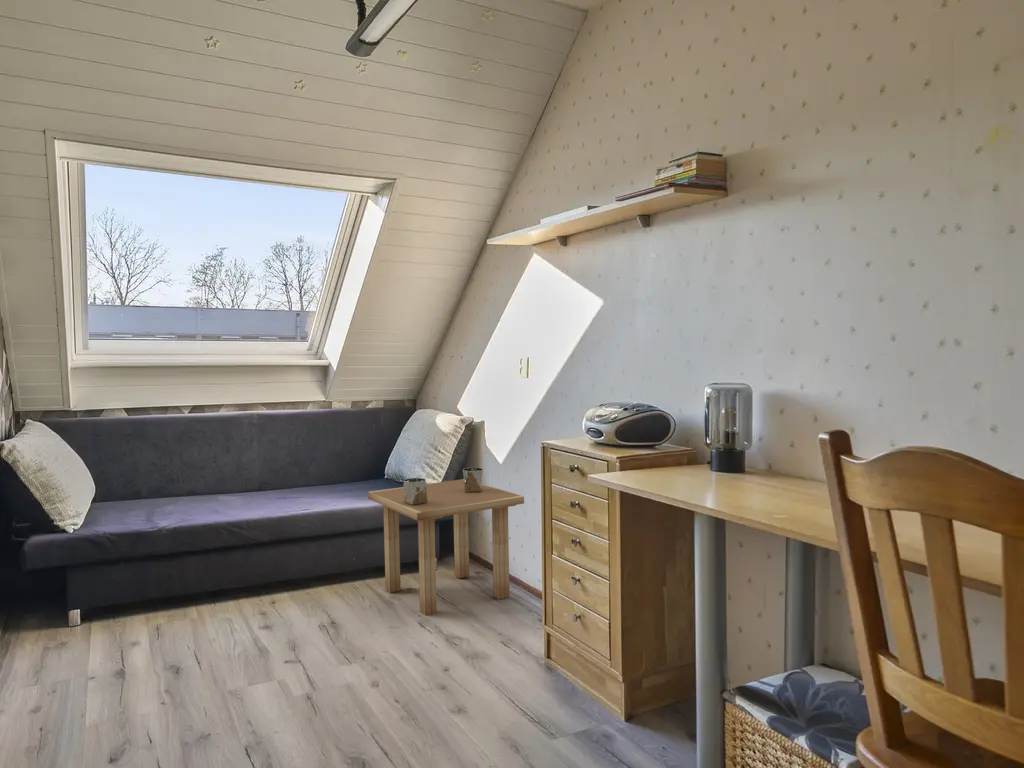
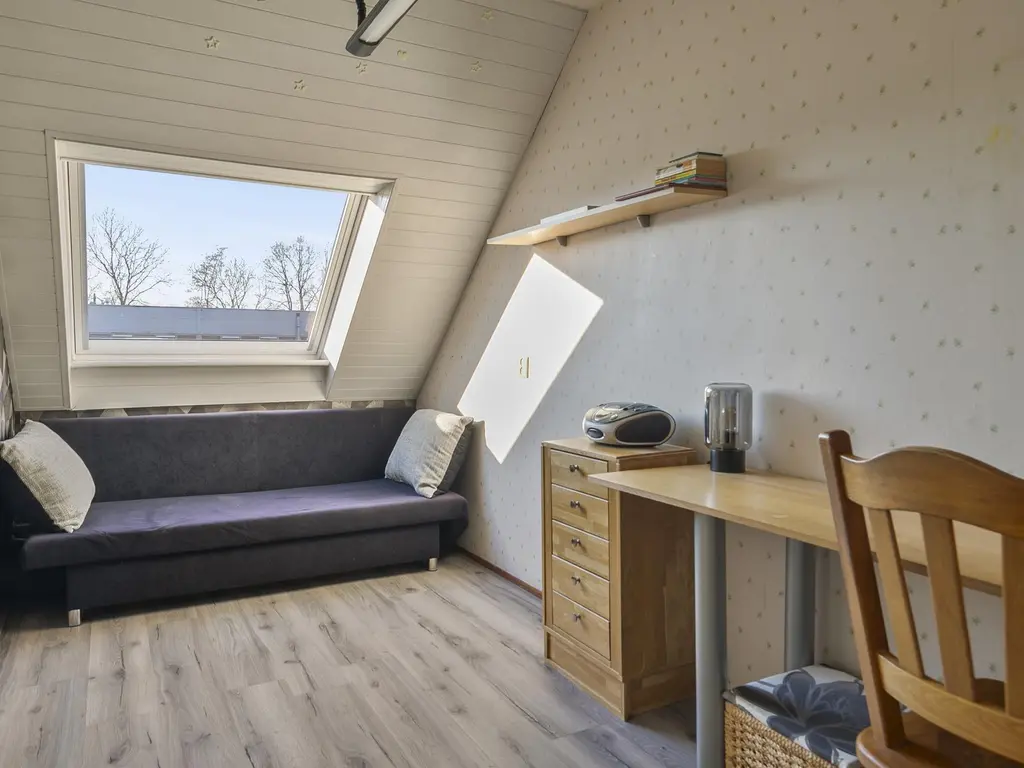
- side table [367,467,525,617]
